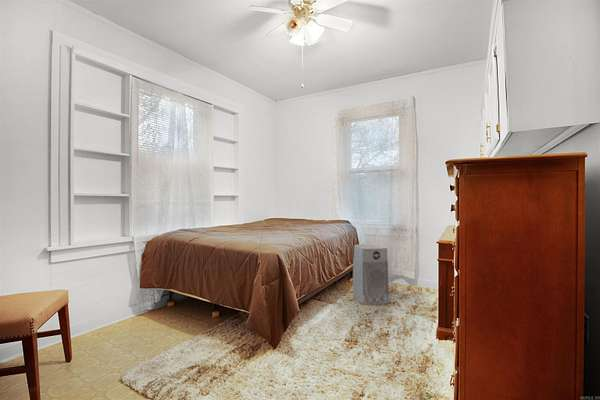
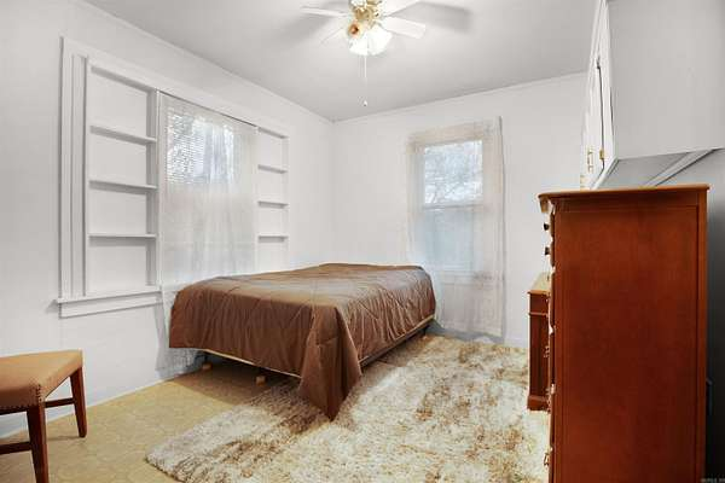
- air purifier [352,243,390,306]
